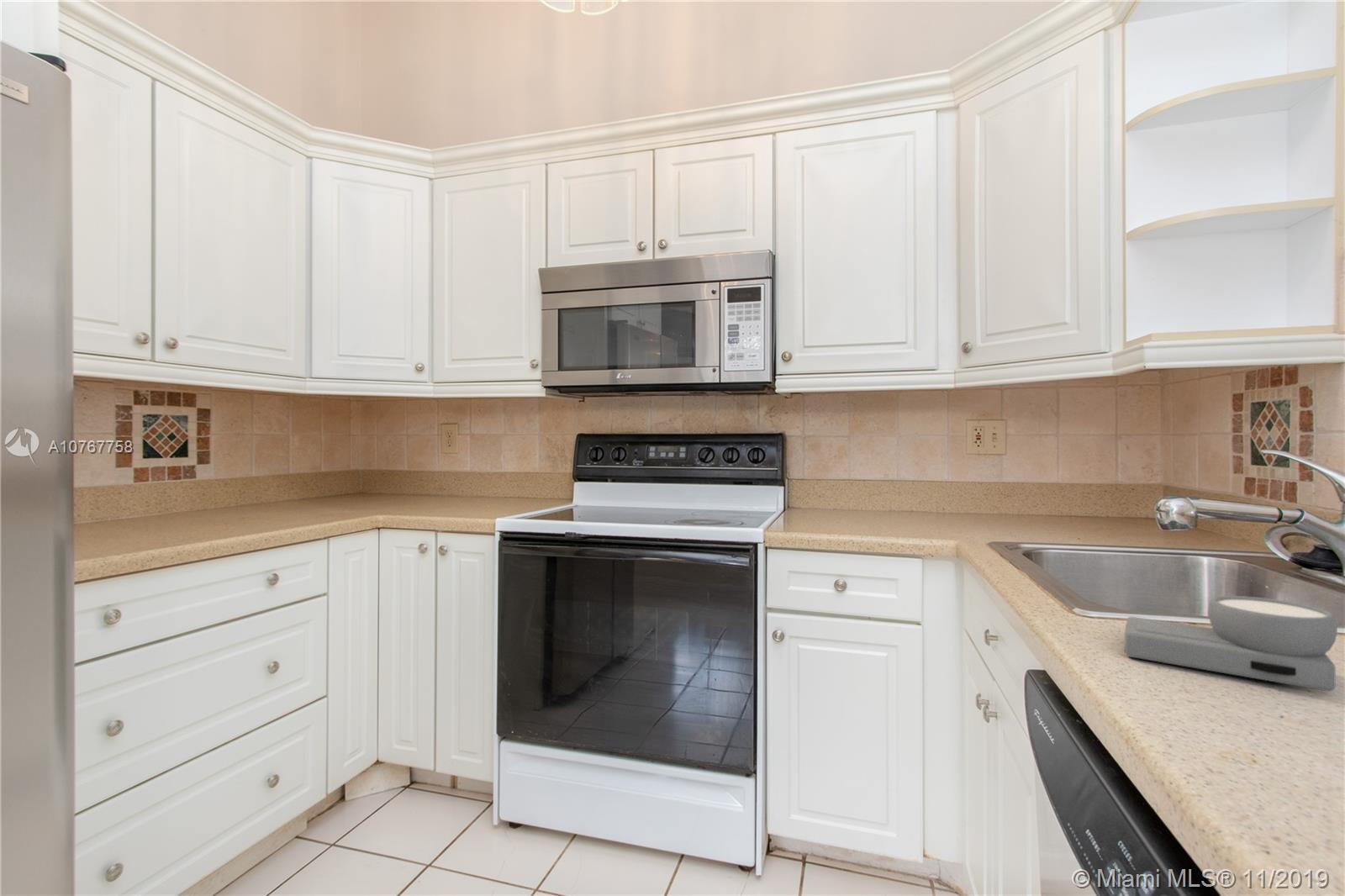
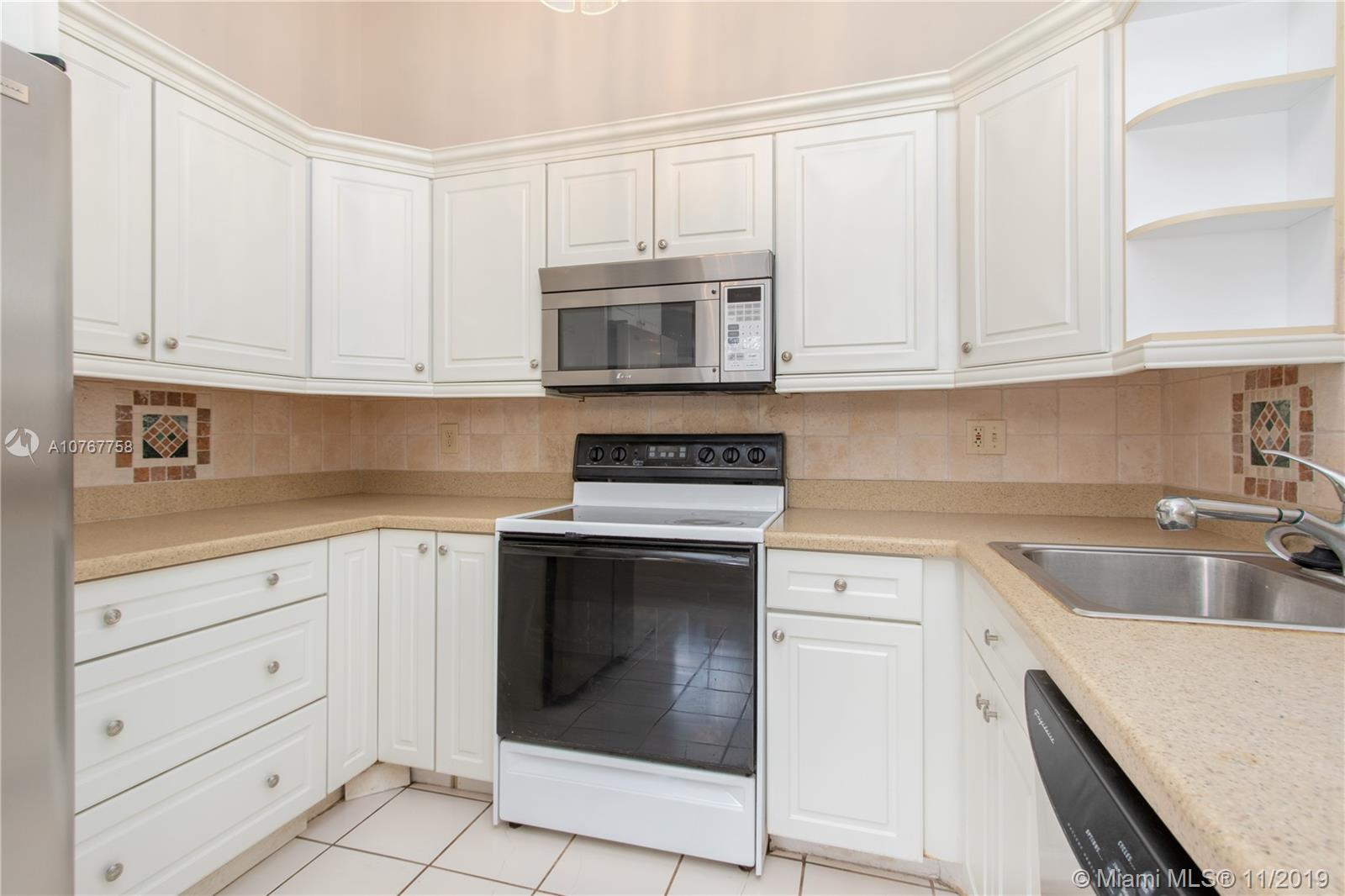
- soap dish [1124,595,1338,692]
